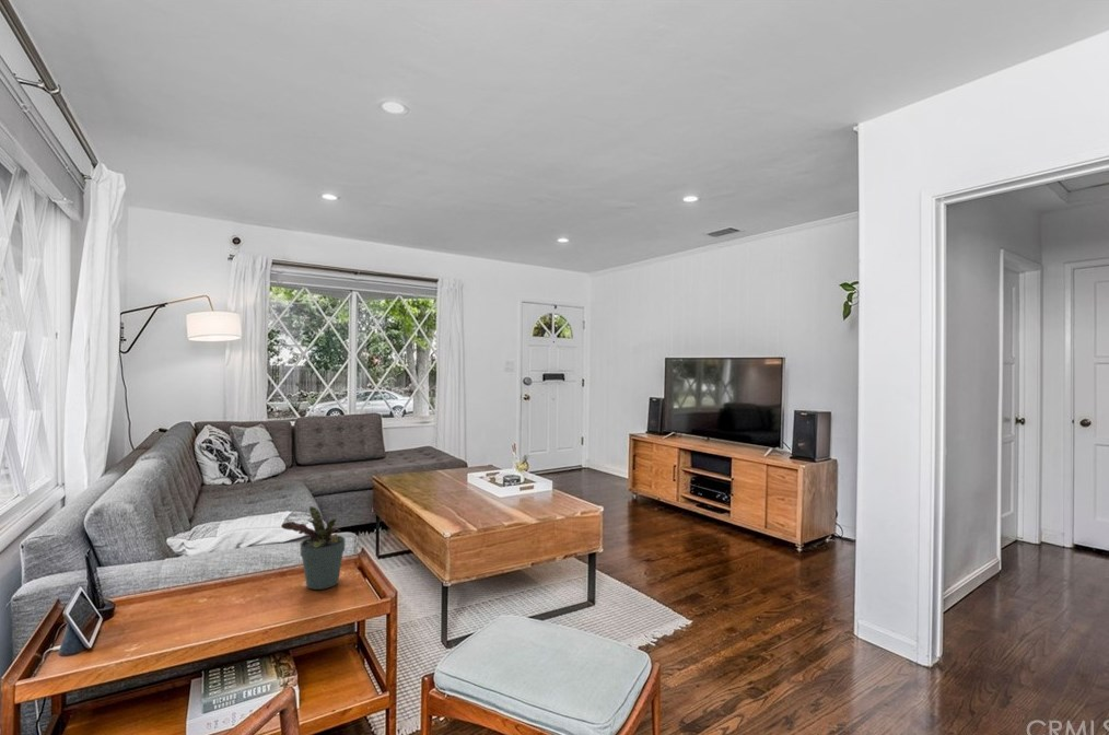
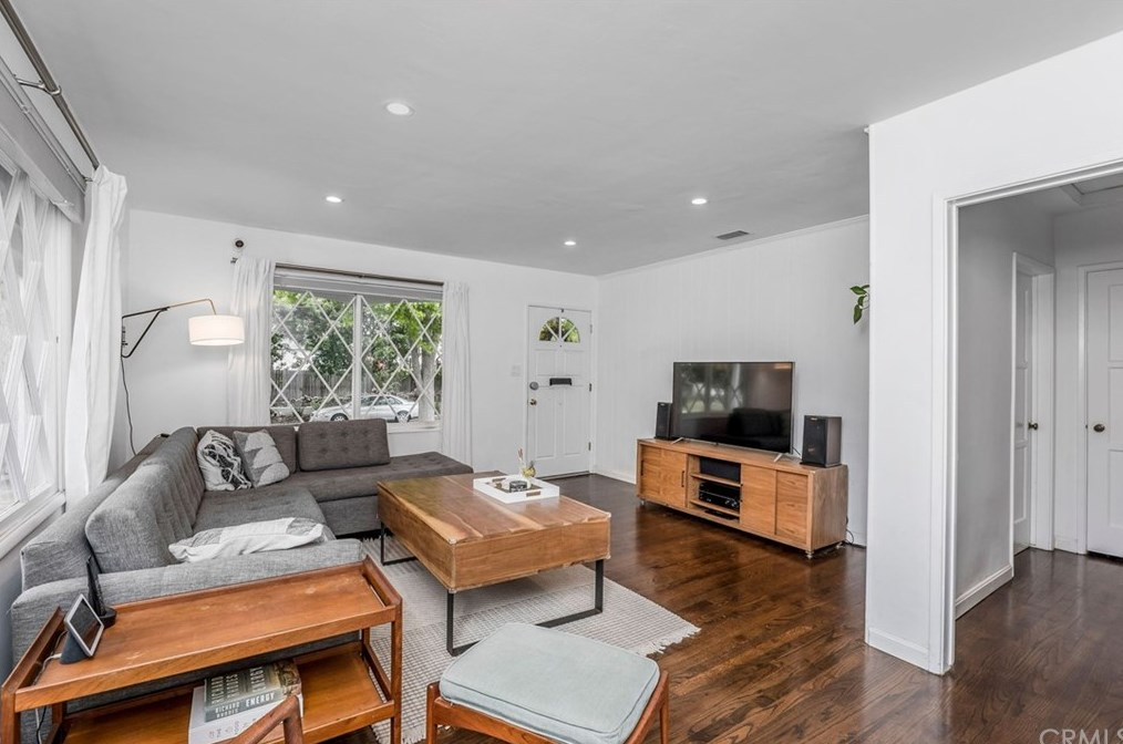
- potted plant [280,505,346,591]
